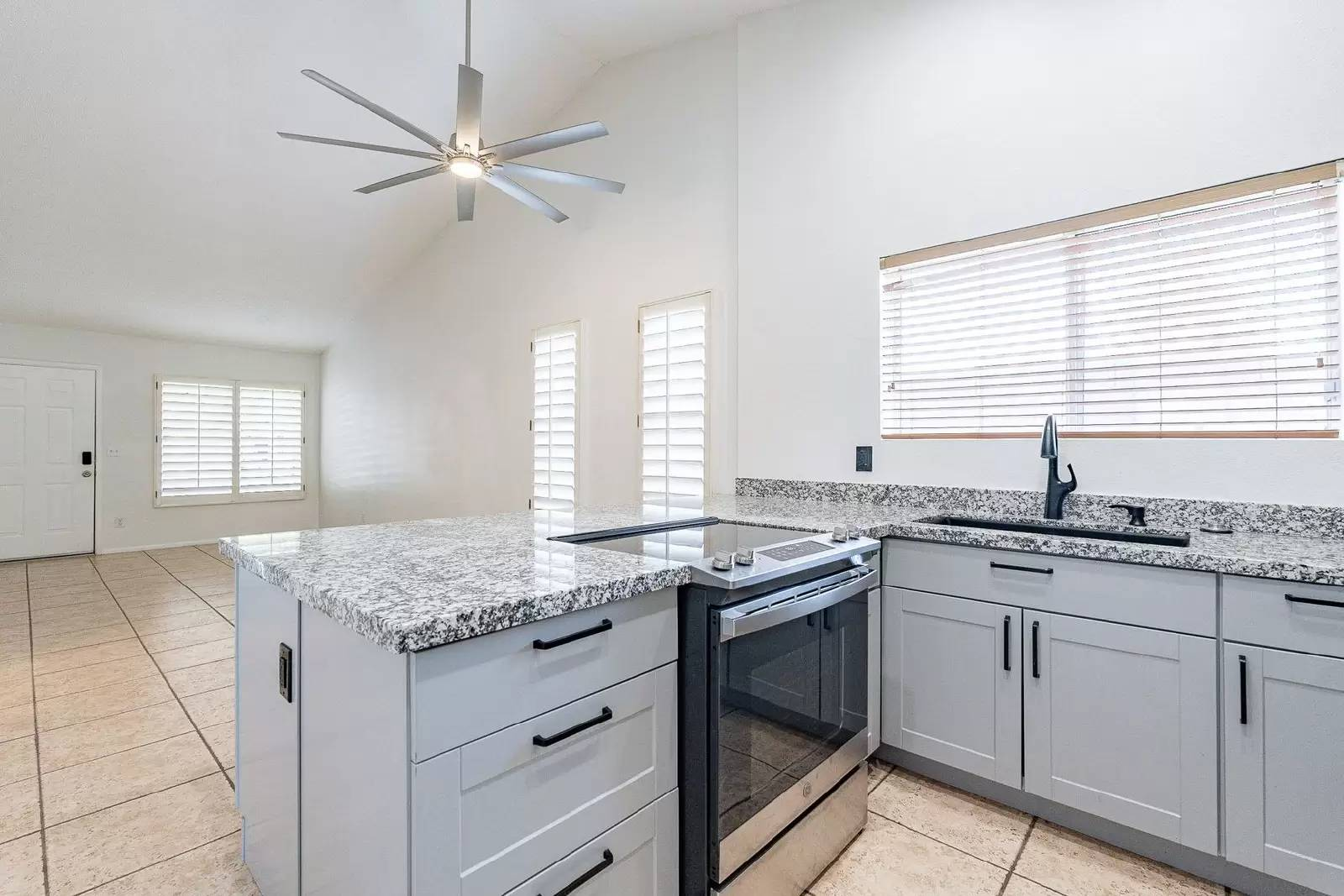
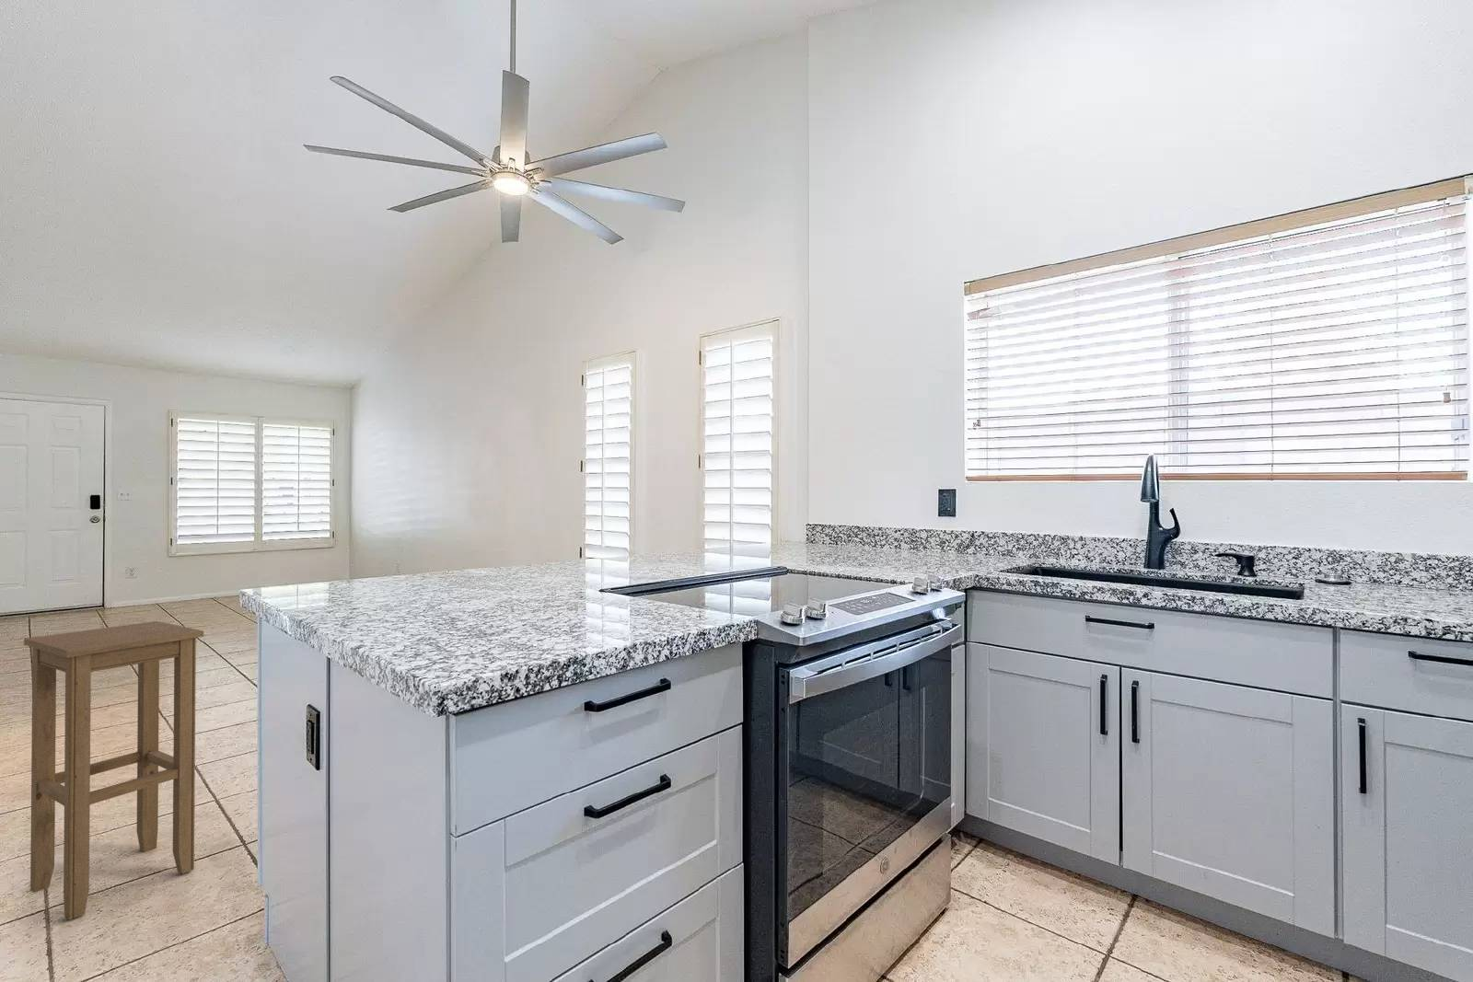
+ stool [23,620,204,922]
